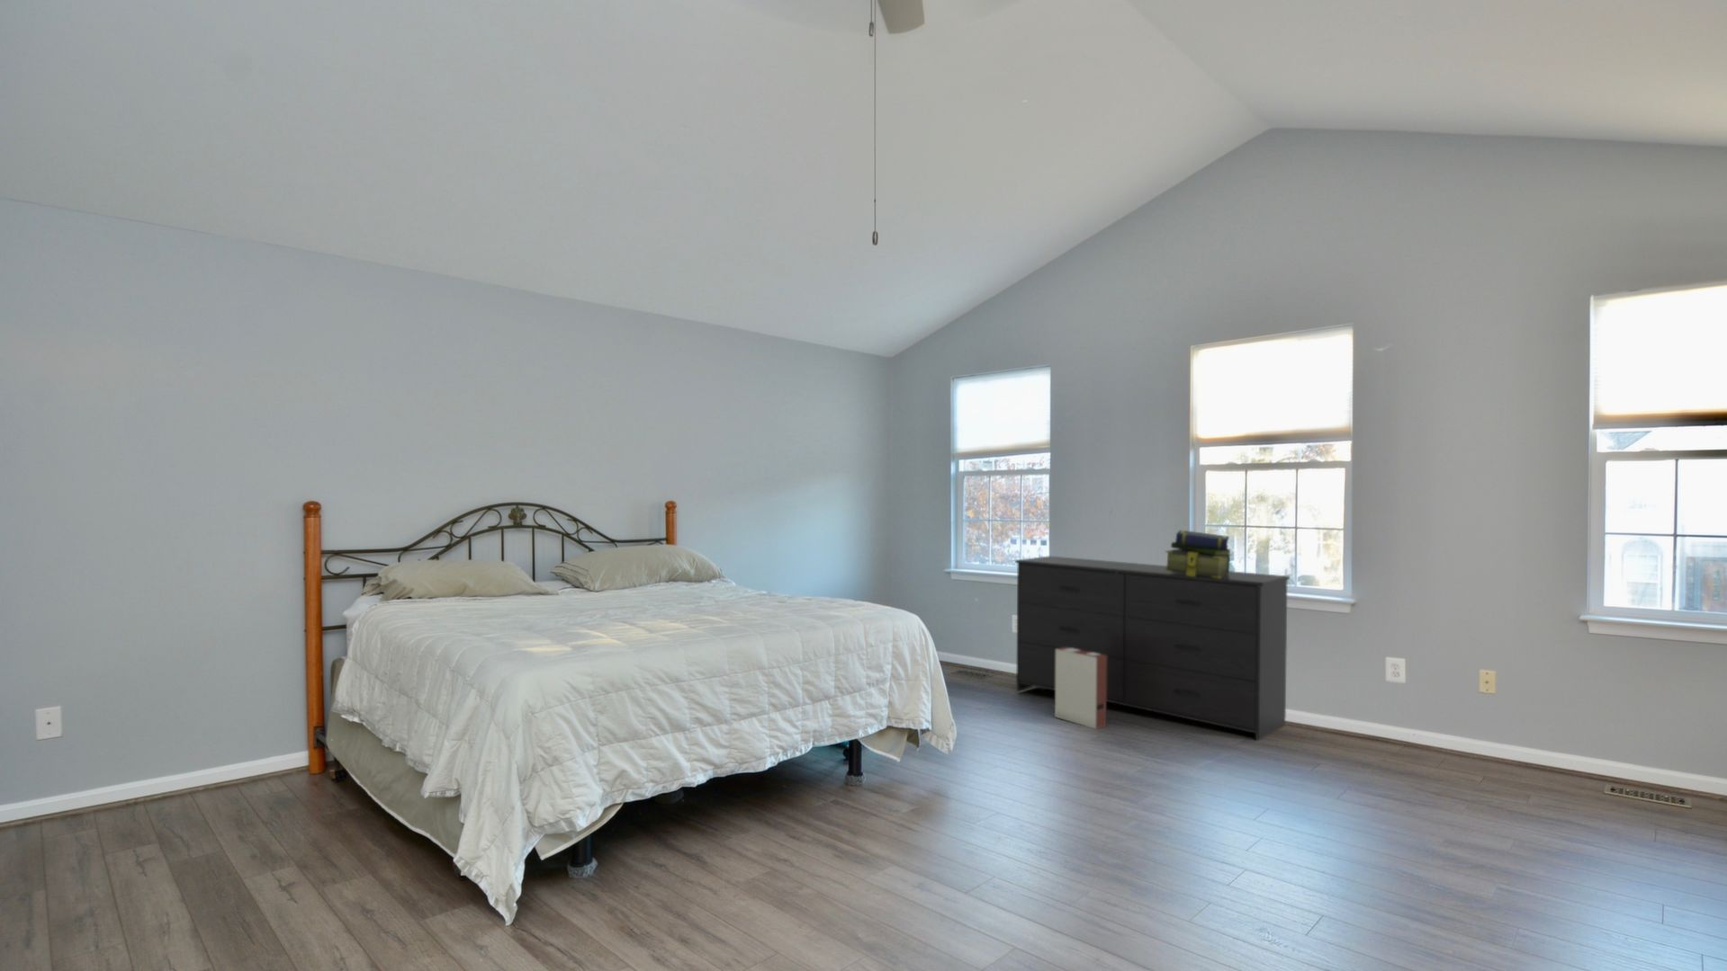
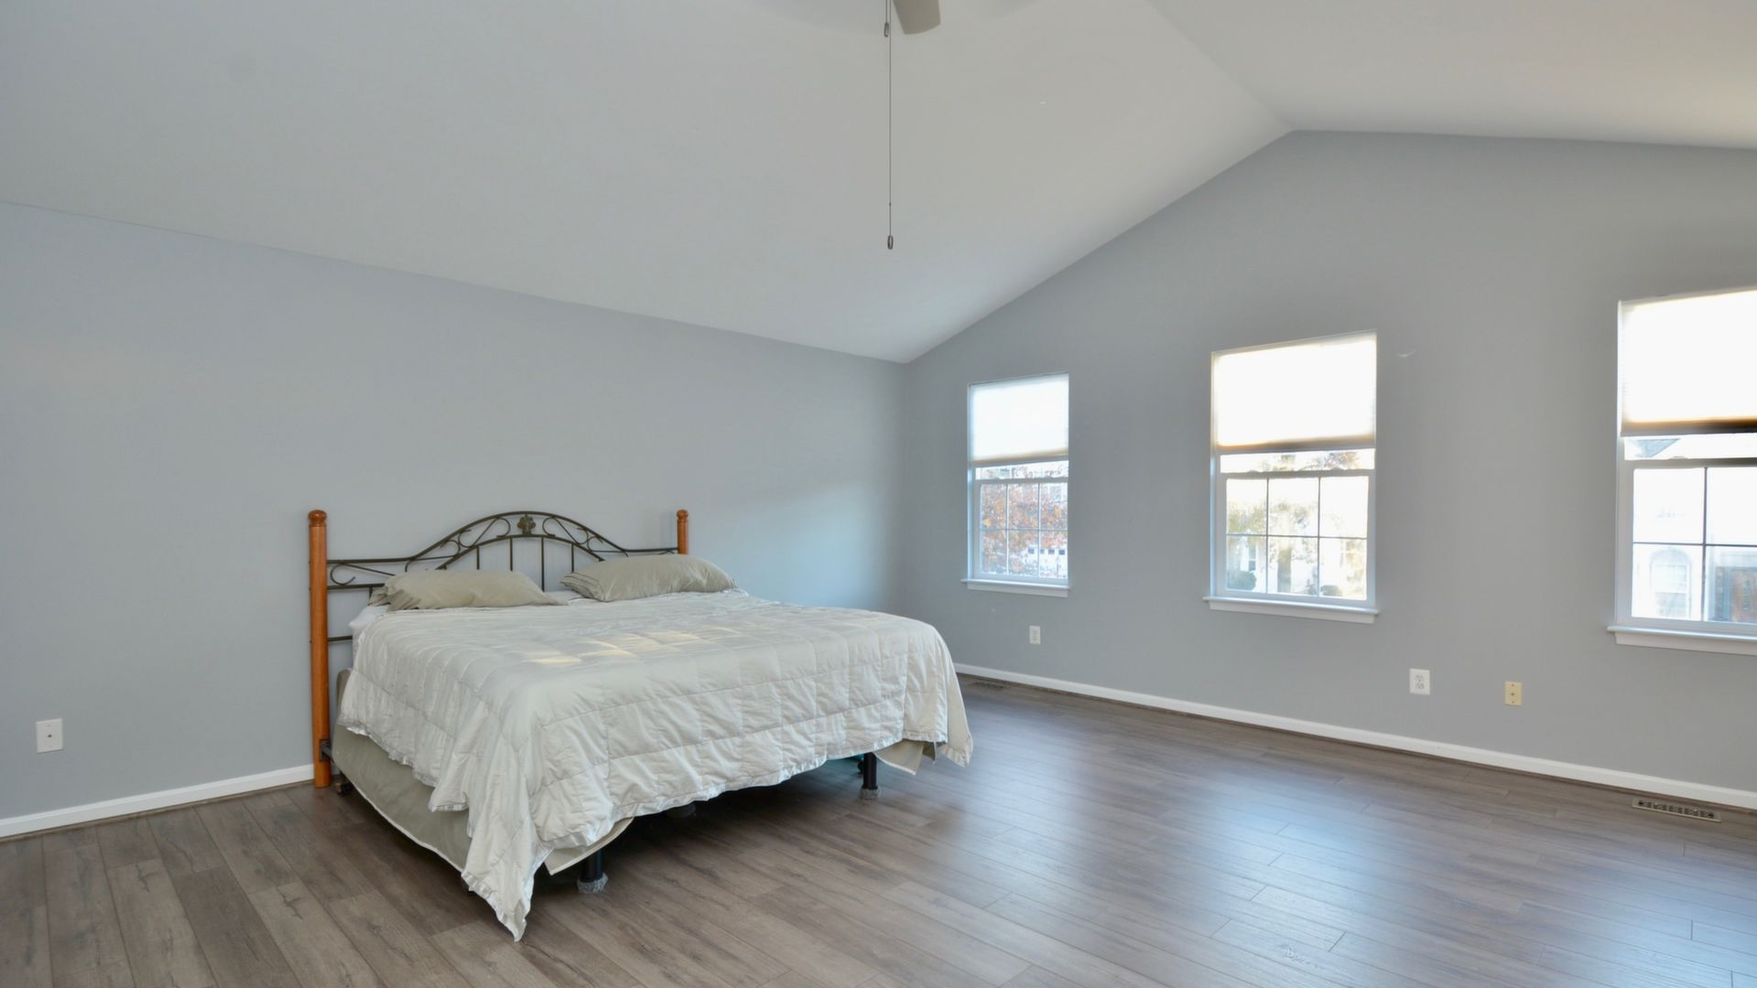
- dresser [1014,555,1291,742]
- stack of books [1164,530,1234,579]
- cardboard box [1053,647,1107,729]
